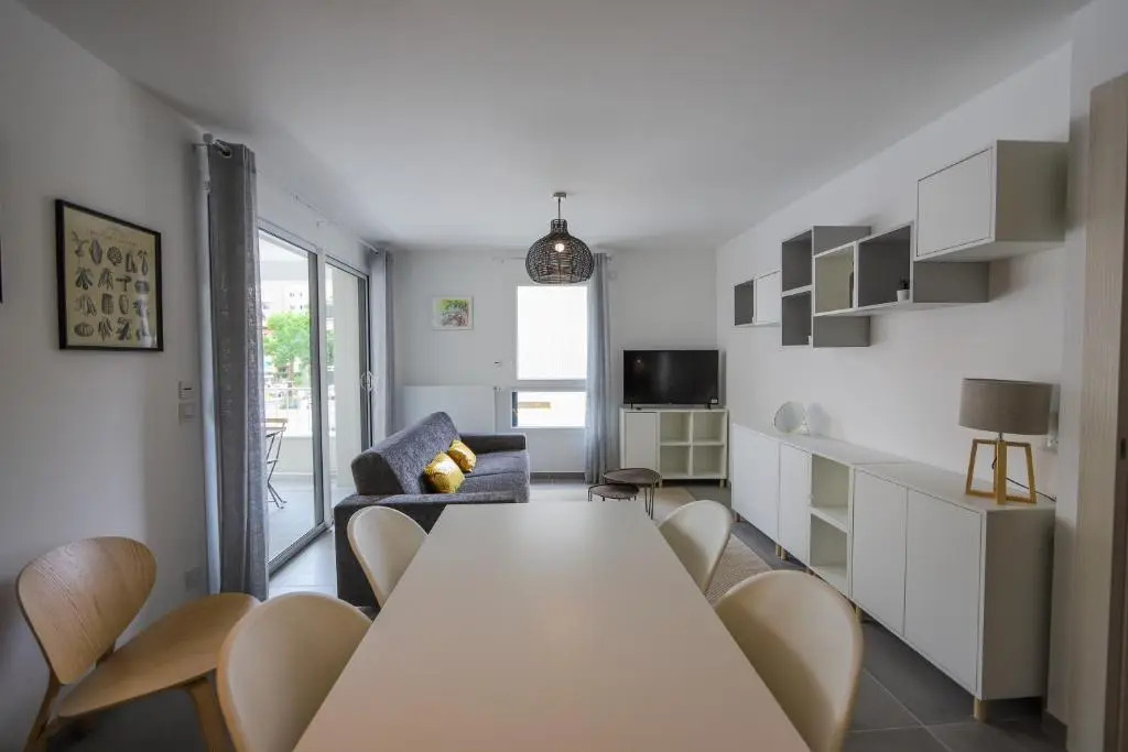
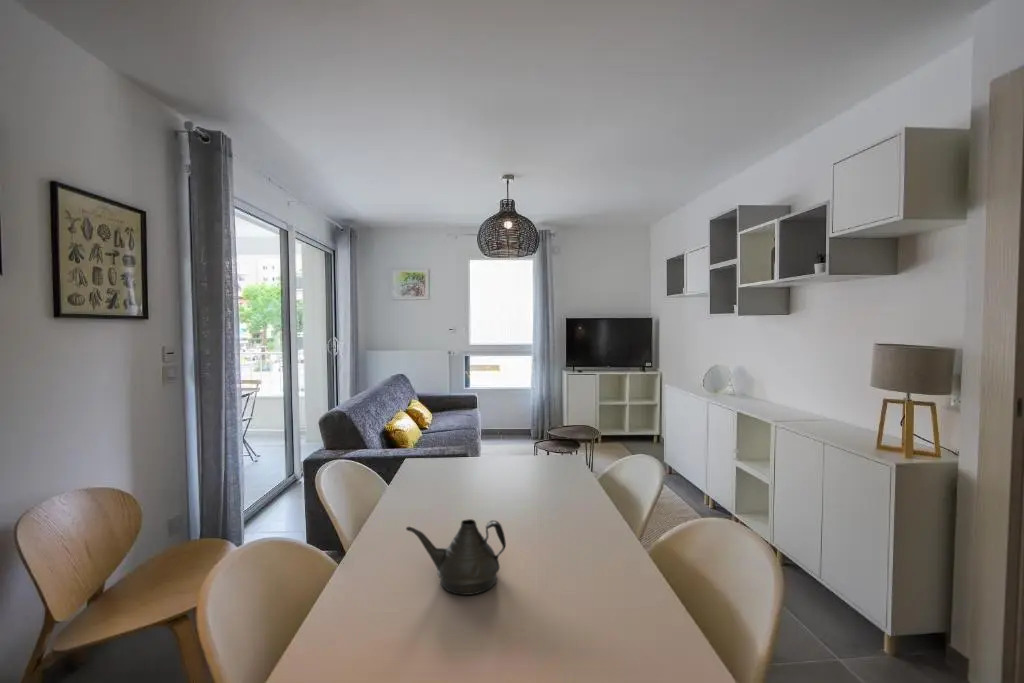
+ teapot [405,518,507,596]
